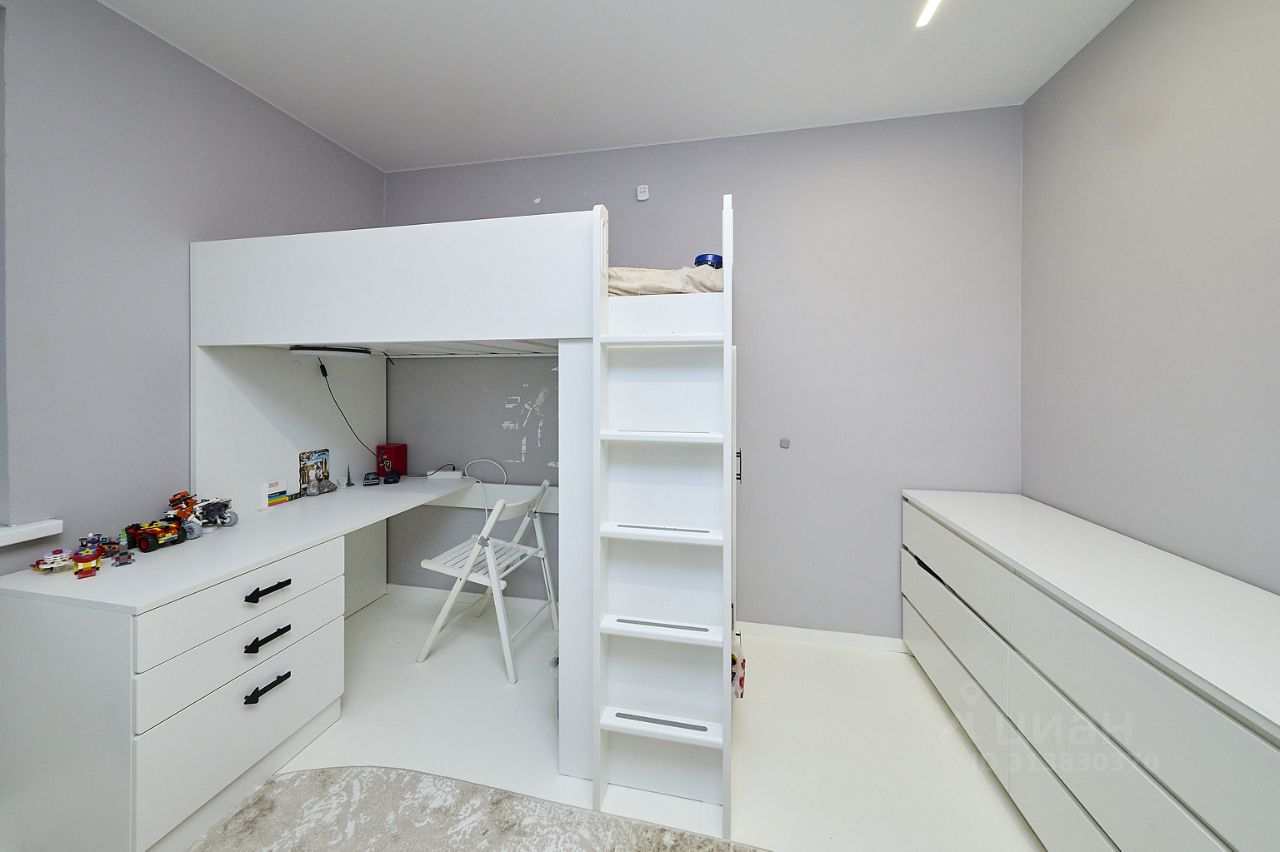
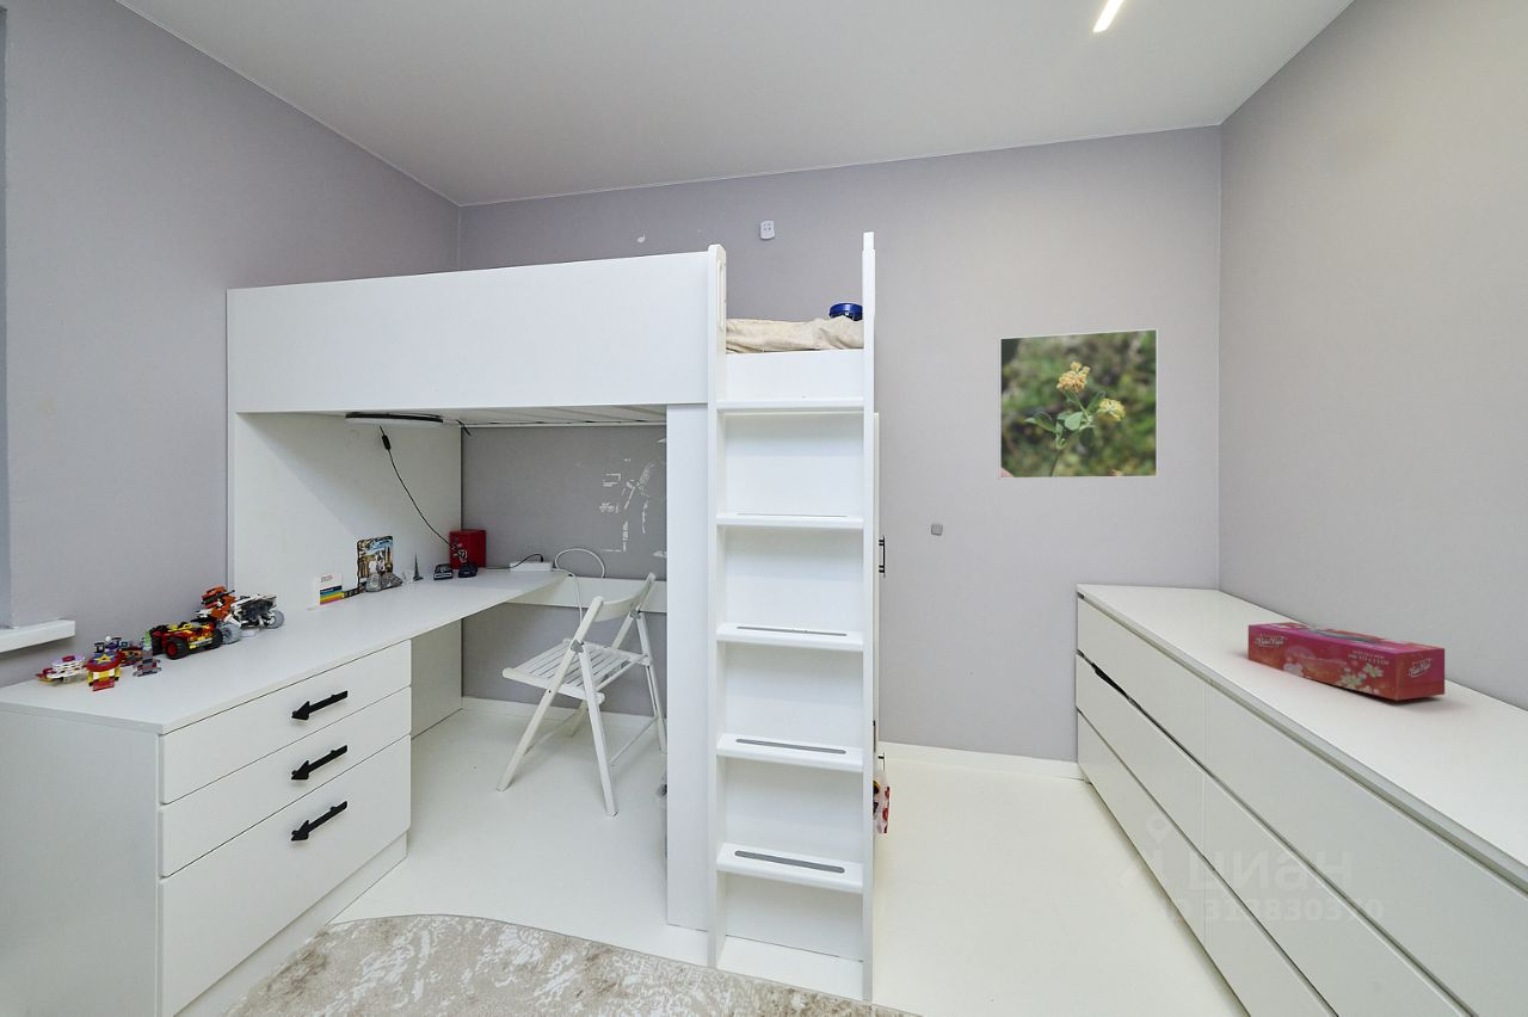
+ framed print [997,327,1159,480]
+ tissue box [1247,621,1446,702]
